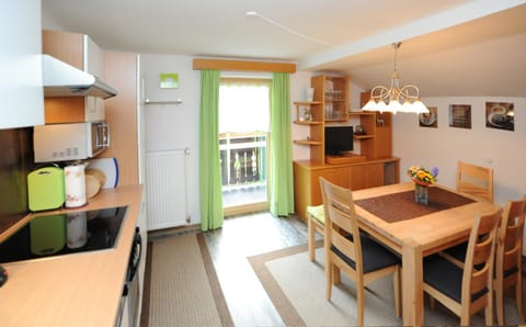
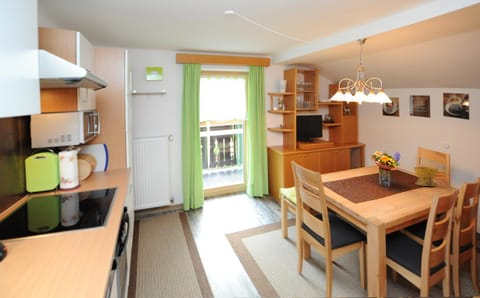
+ bowl [413,166,439,187]
